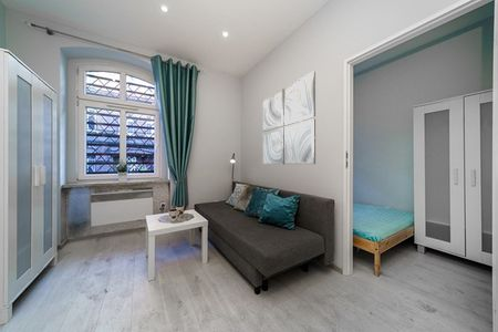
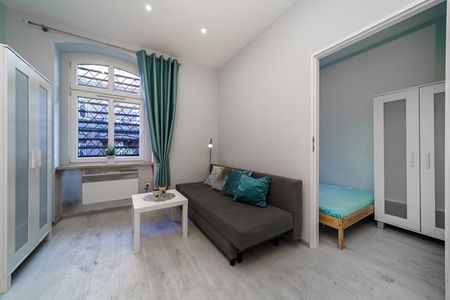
- wall art [261,70,317,166]
